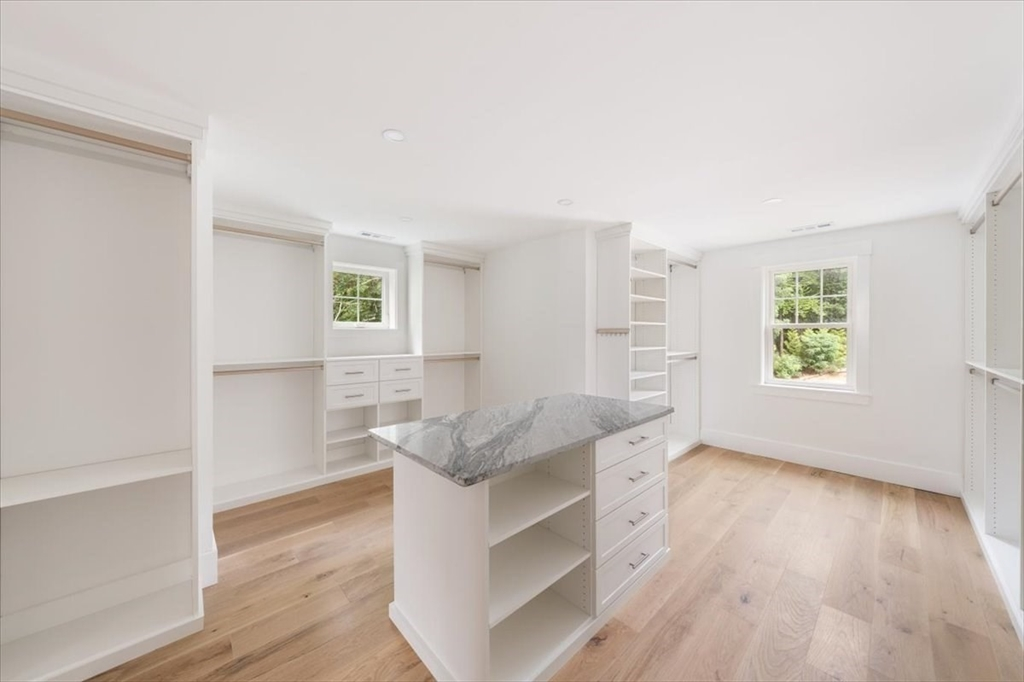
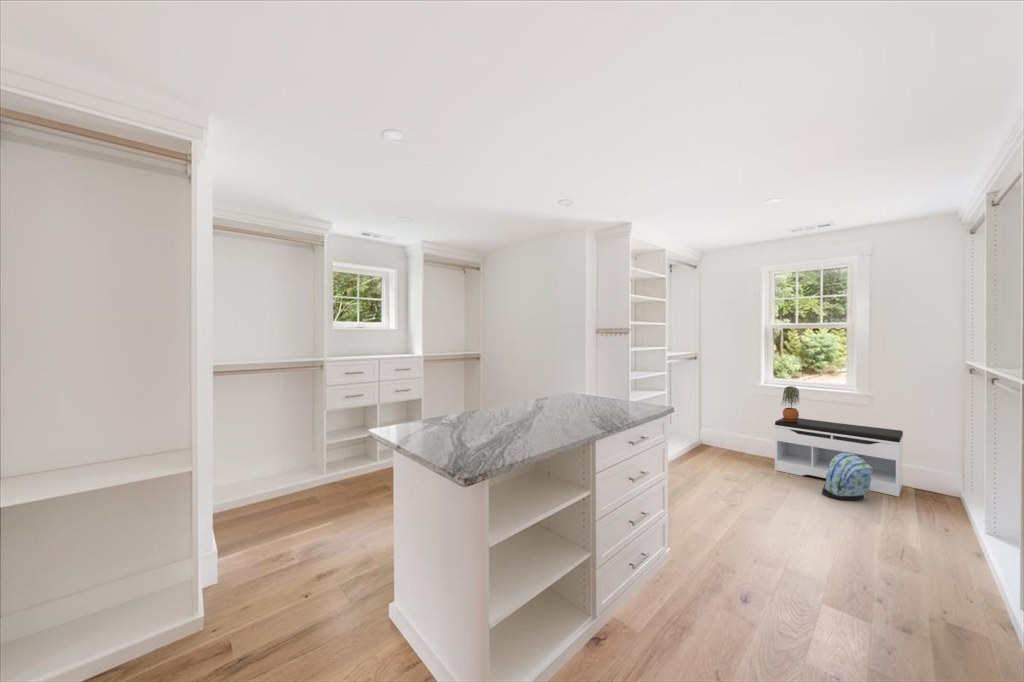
+ potted plant [780,385,800,422]
+ backpack [821,453,873,501]
+ bench [773,417,904,498]
